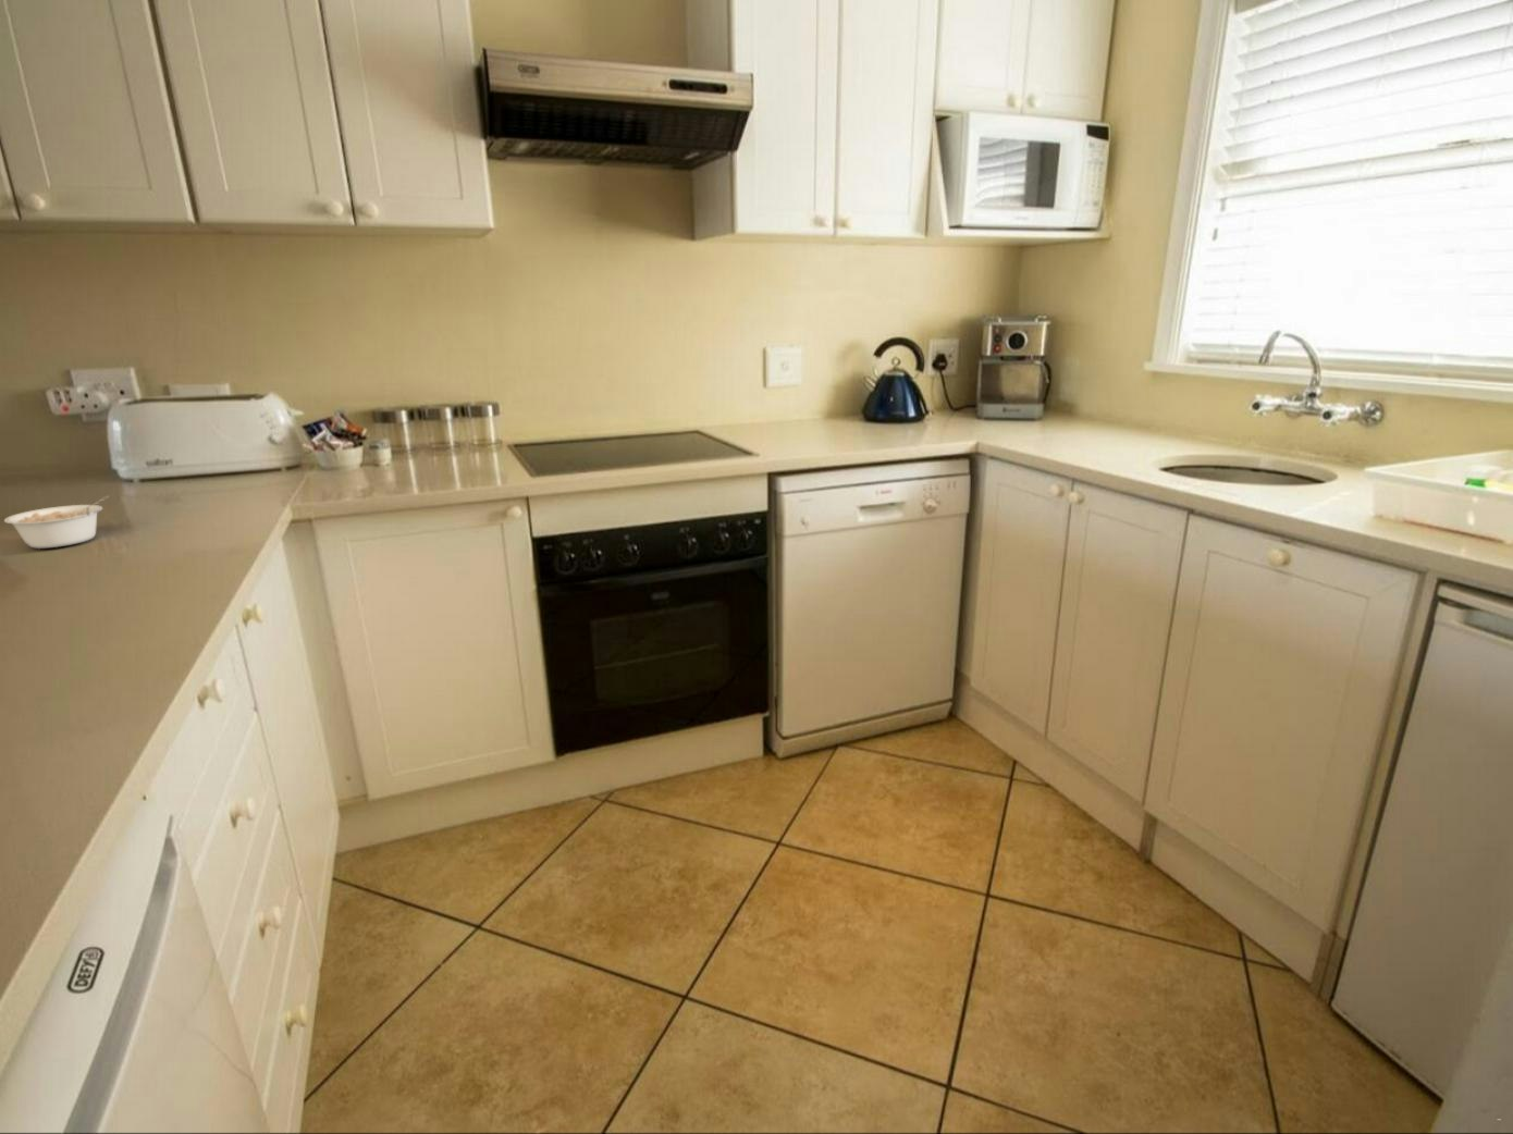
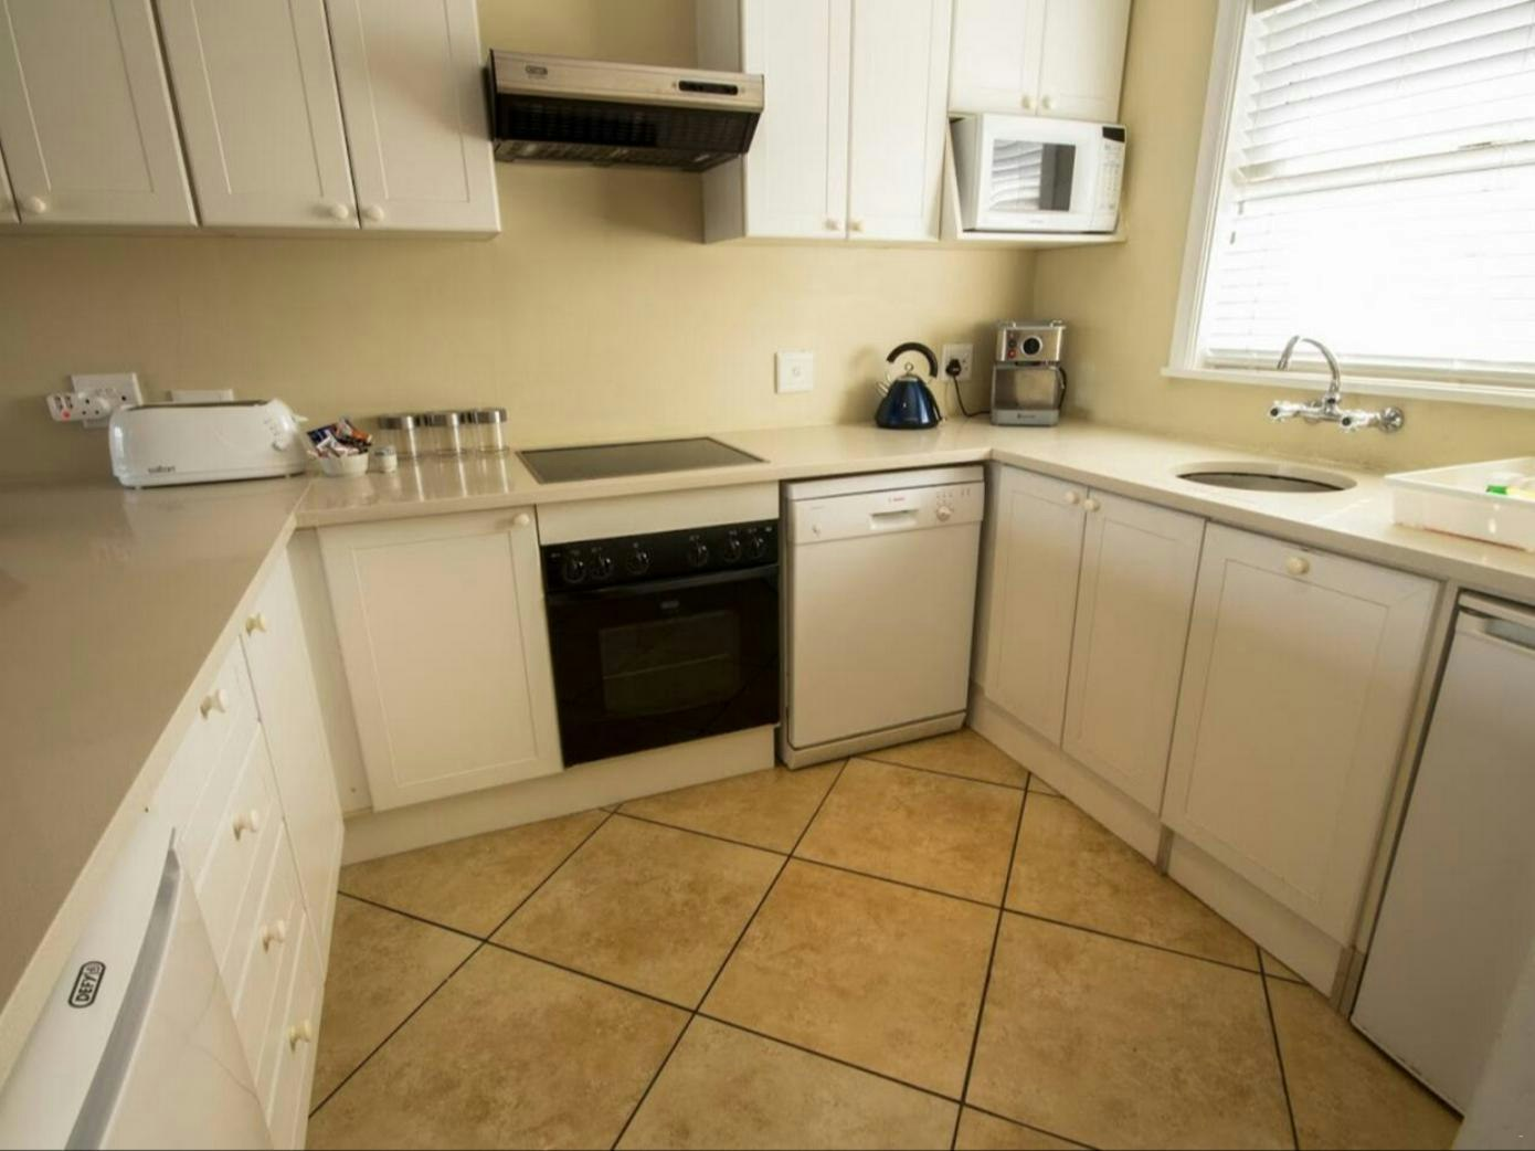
- legume [4,494,110,549]
